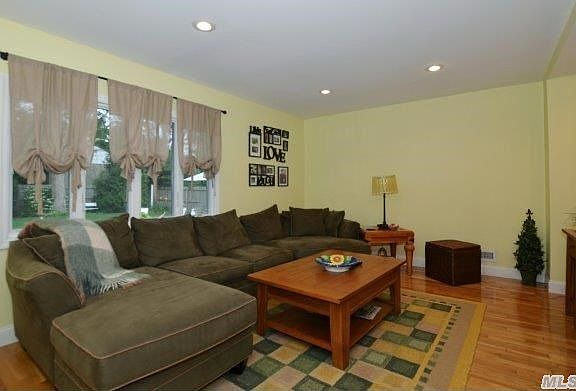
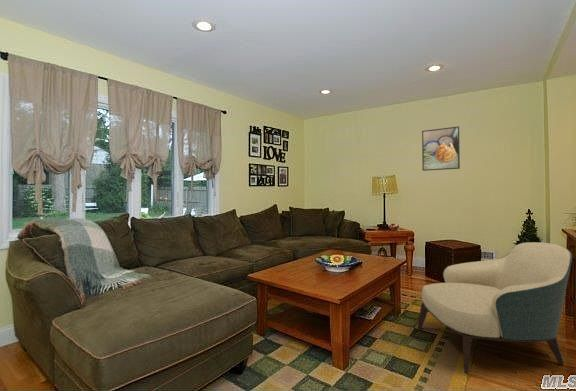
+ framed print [421,125,461,172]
+ armchair [417,241,573,375]
